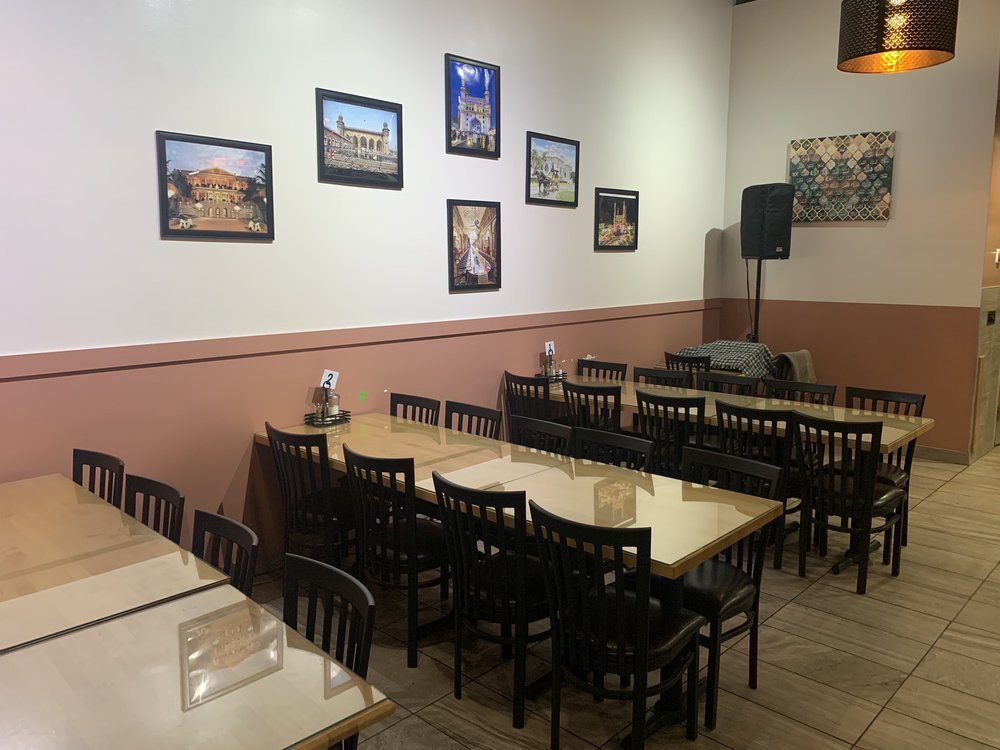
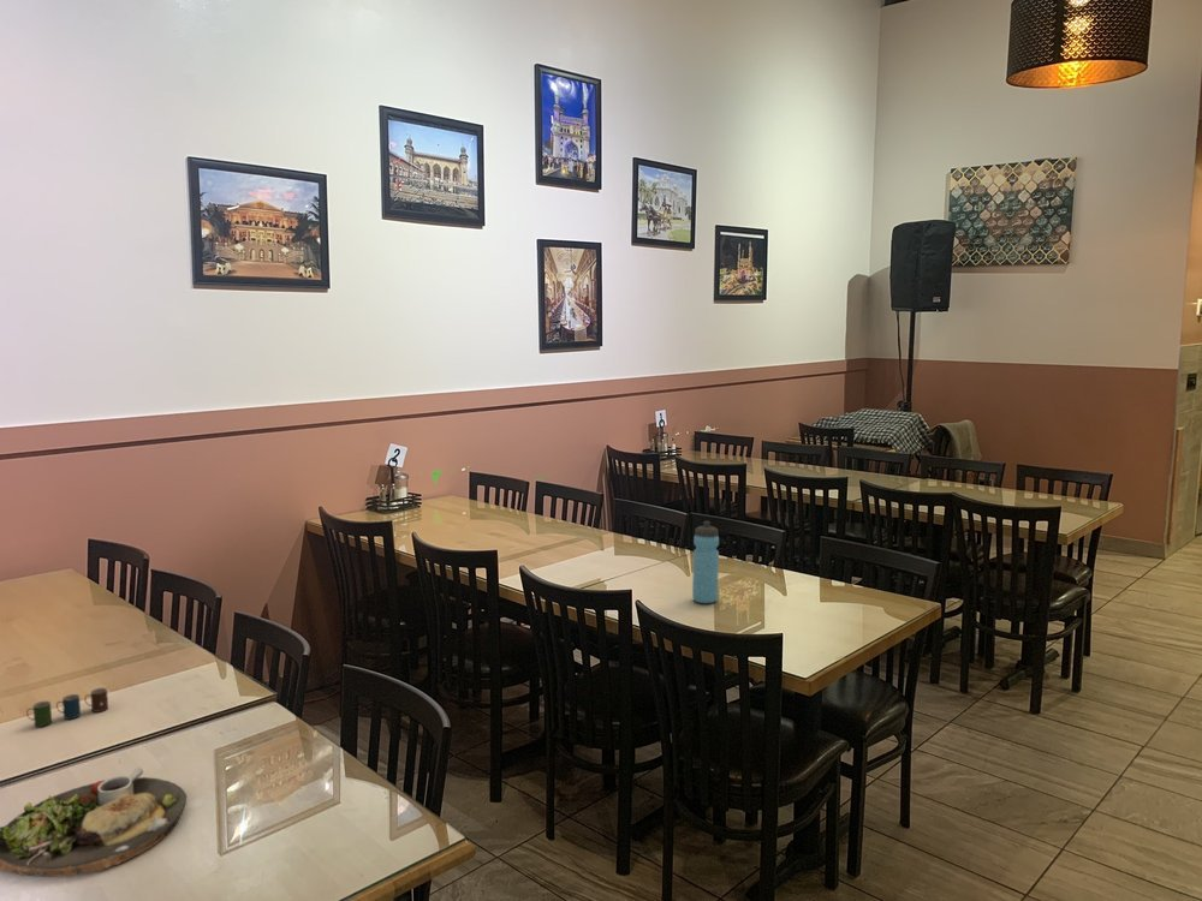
+ cup [25,687,109,728]
+ water bottle [691,520,720,604]
+ dinner plate [0,766,188,878]
